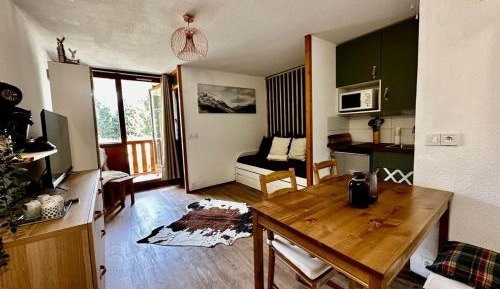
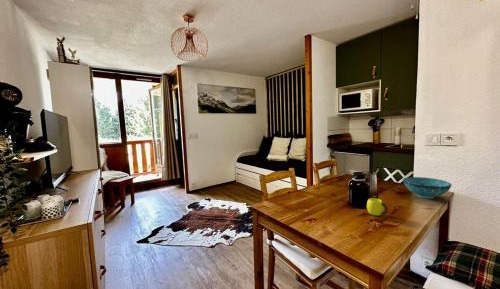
+ bowl [402,176,453,199]
+ cup [366,197,389,217]
